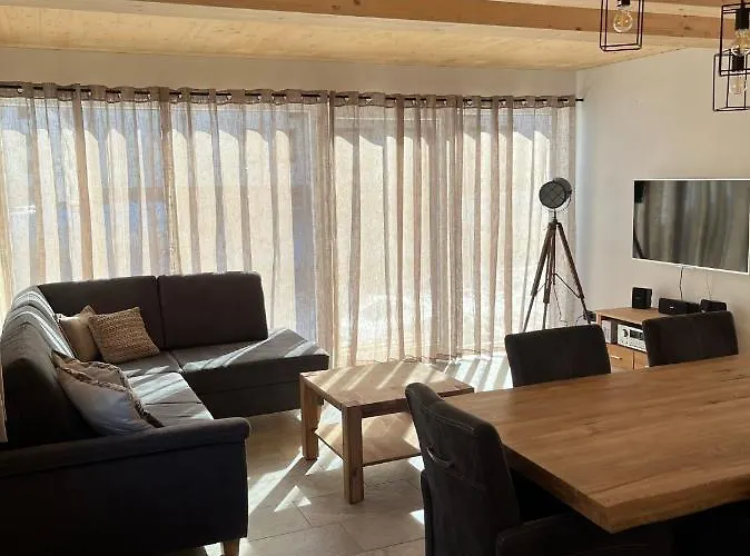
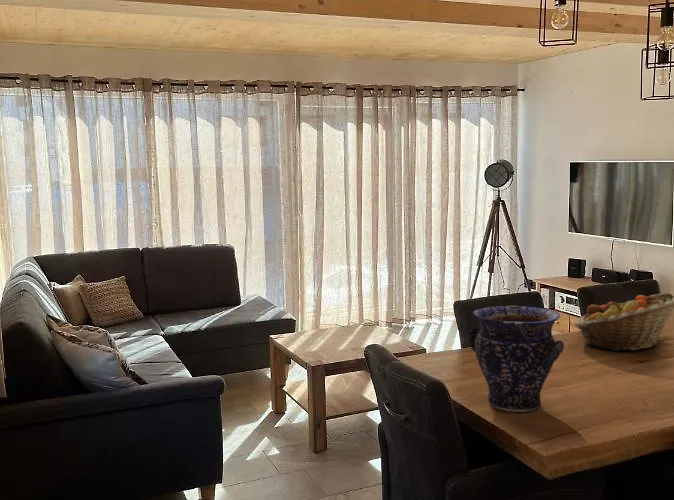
+ fruit basket [573,291,674,352]
+ vase [468,304,565,413]
